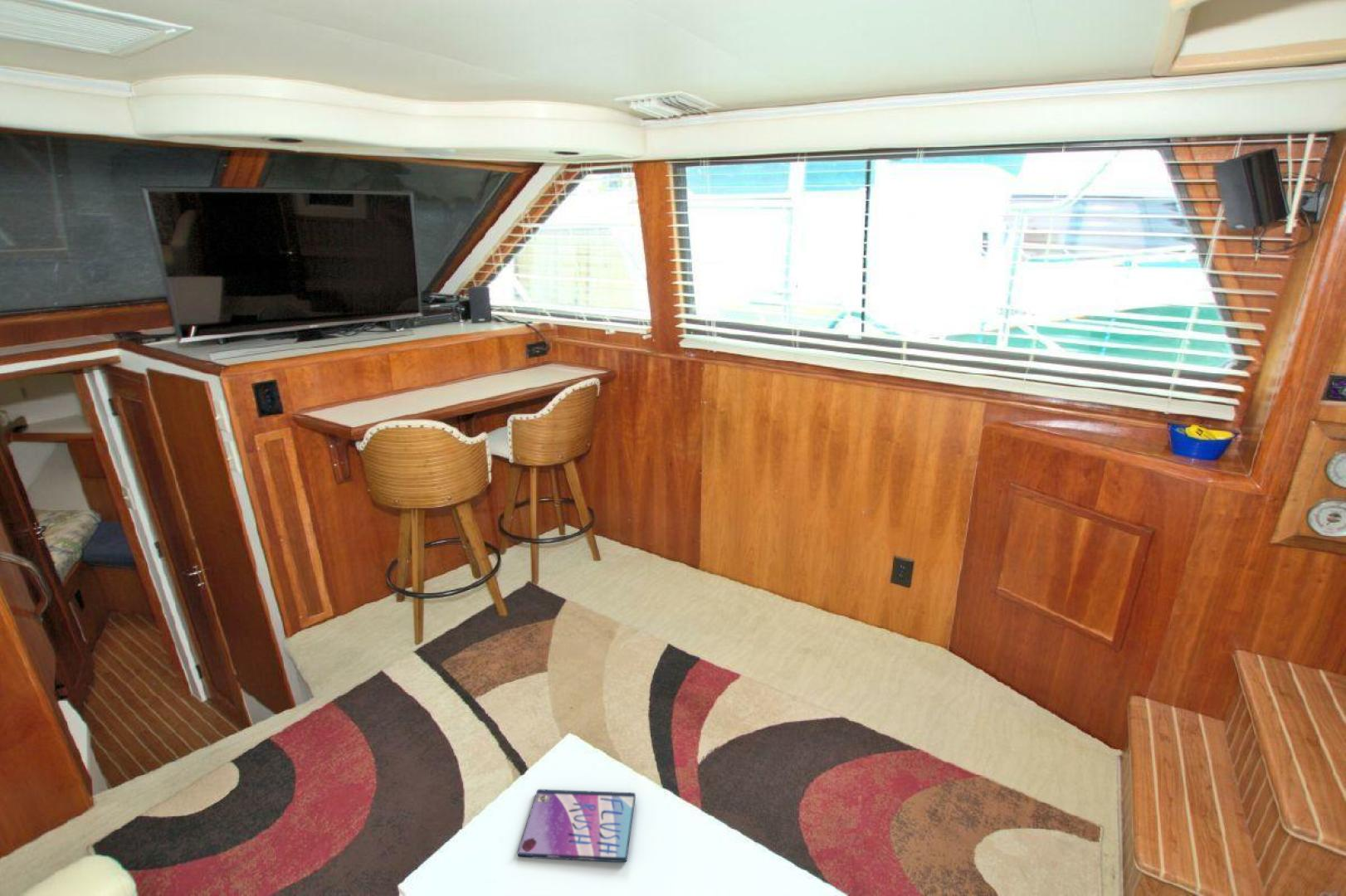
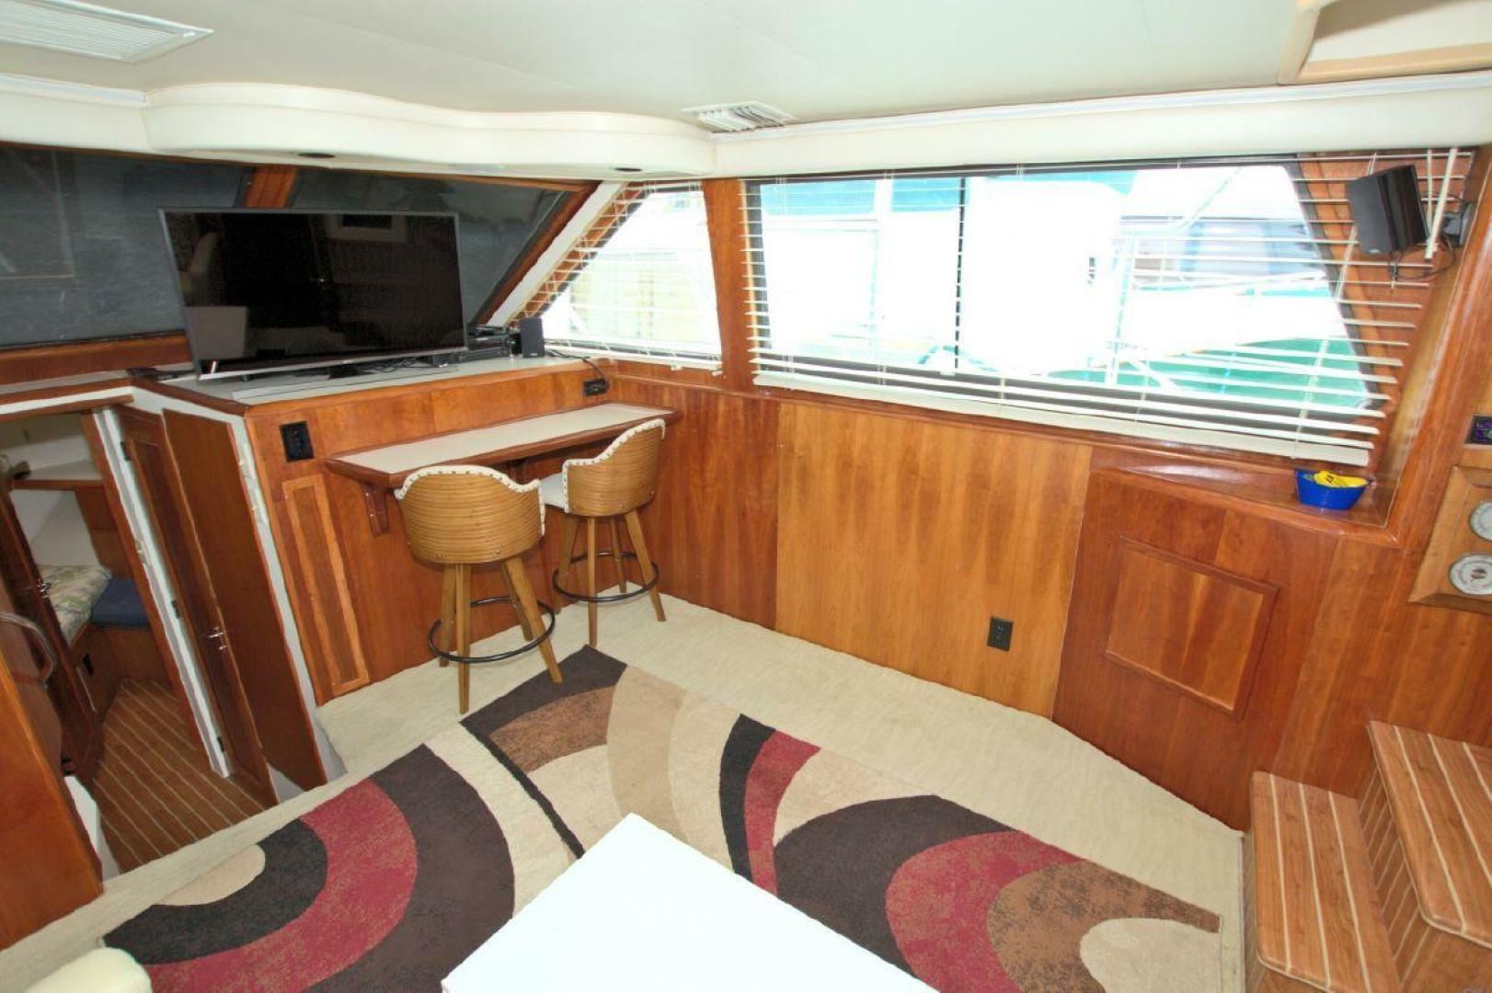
- video game case [517,788,636,863]
